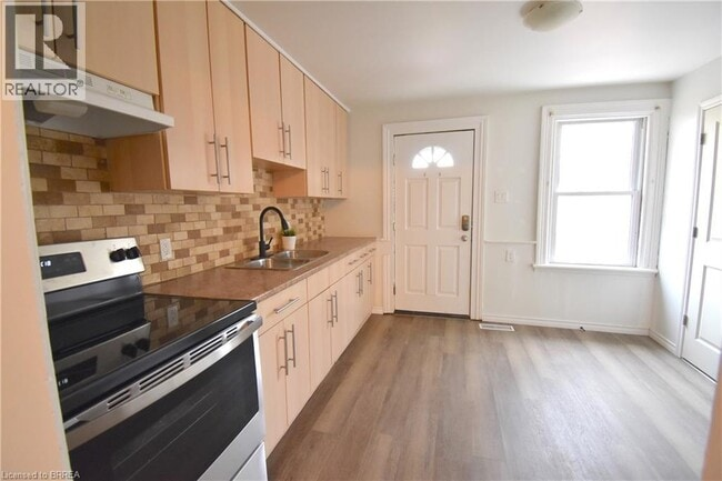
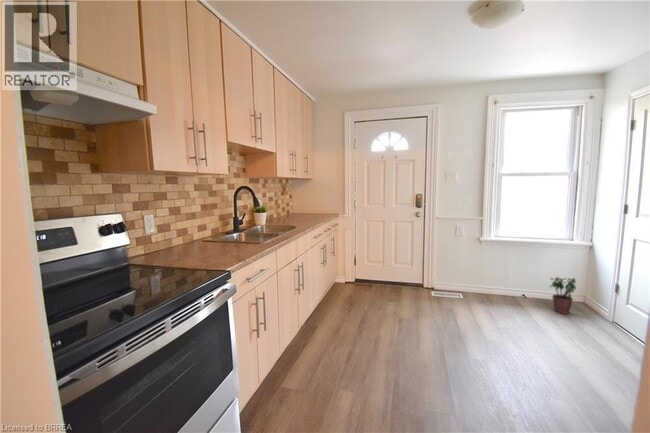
+ potted plant [549,276,577,315]
